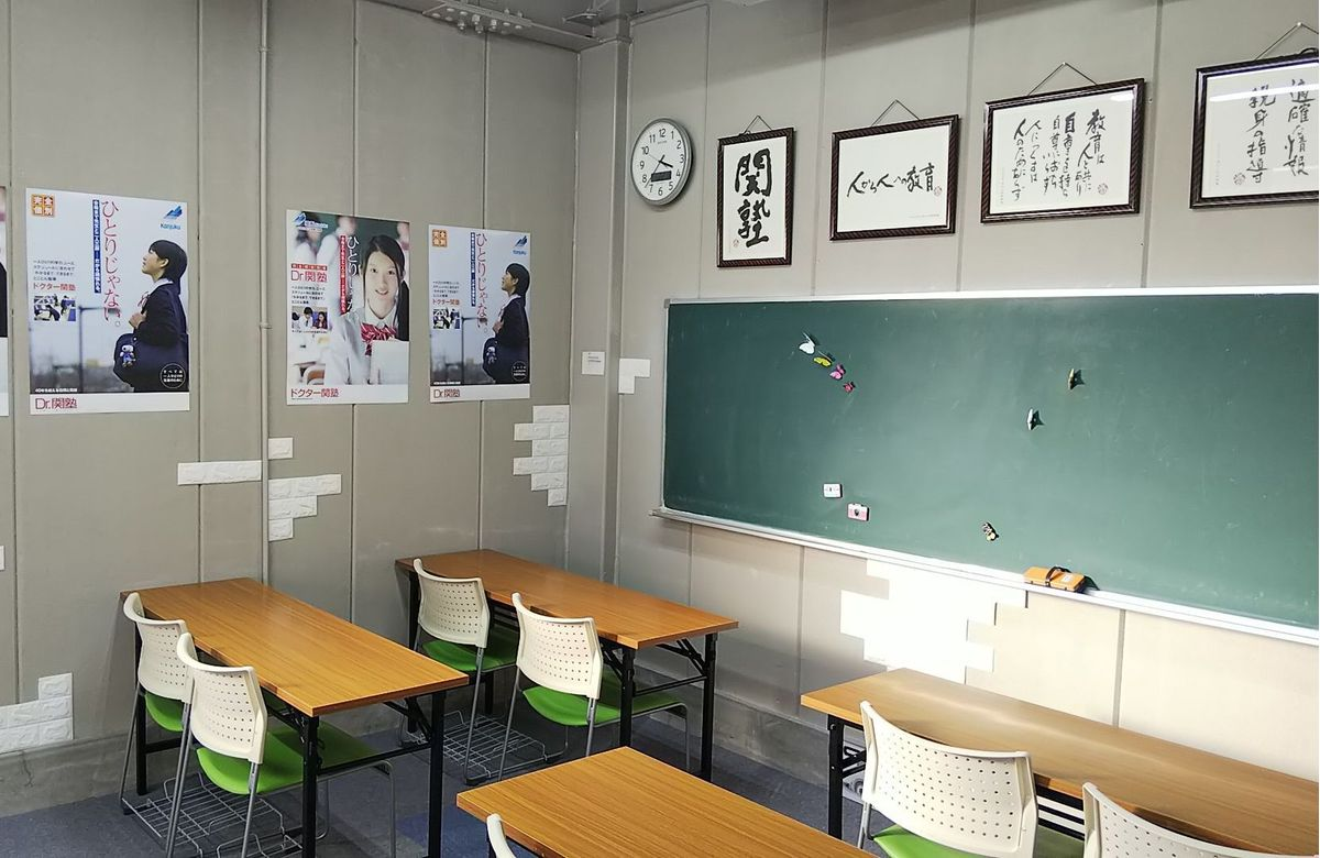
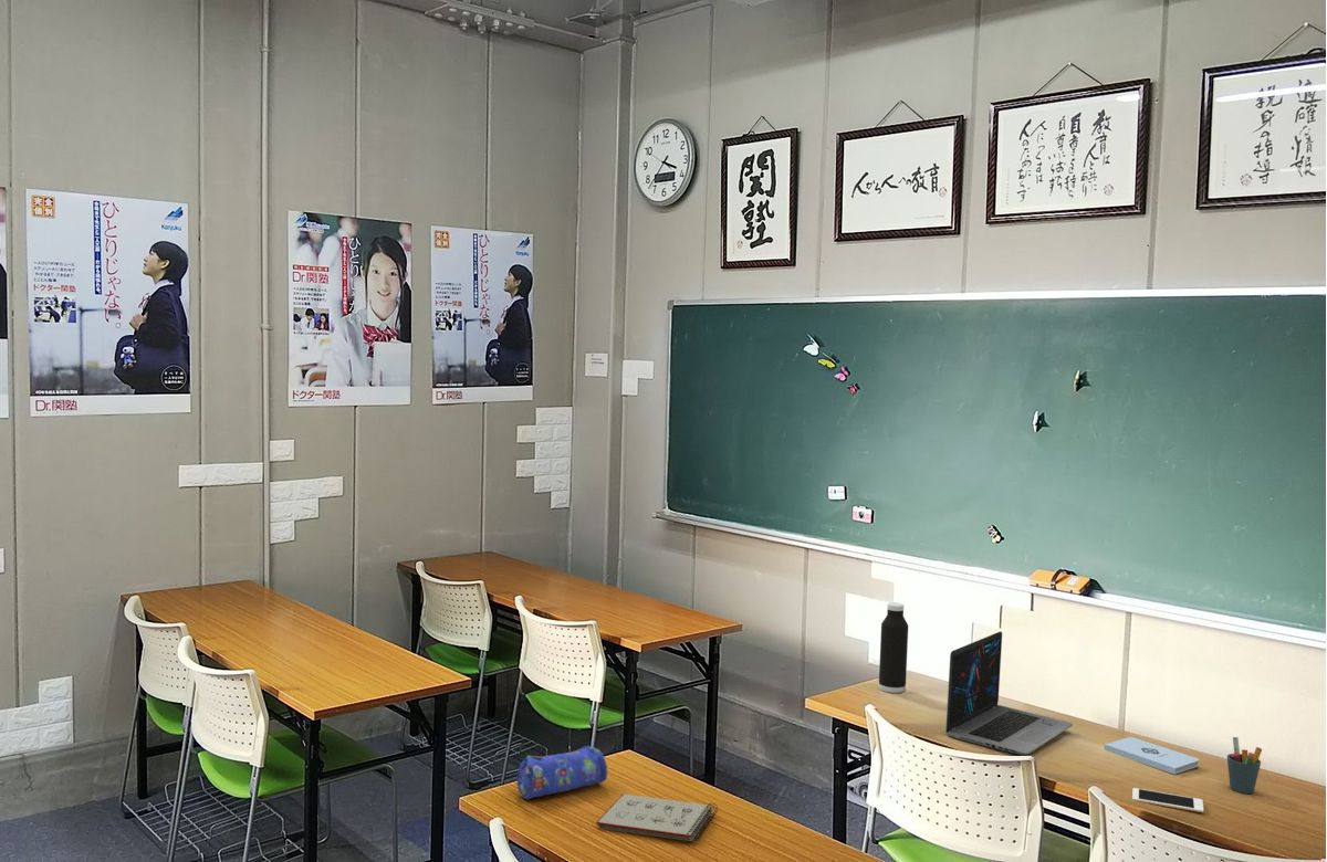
+ notepad [595,793,719,844]
+ notepad [1104,736,1200,776]
+ cell phone [1131,787,1204,813]
+ water bottle [878,601,909,694]
+ pencil case [516,745,608,800]
+ laptop [944,630,1074,756]
+ pen holder [1226,736,1263,795]
